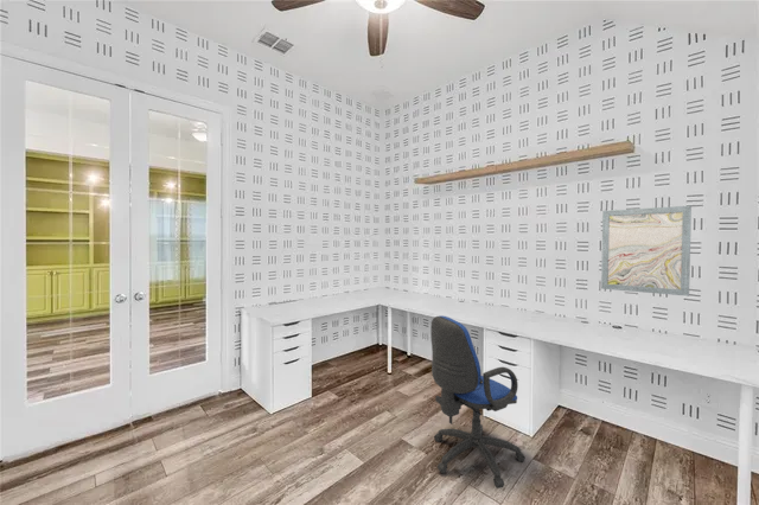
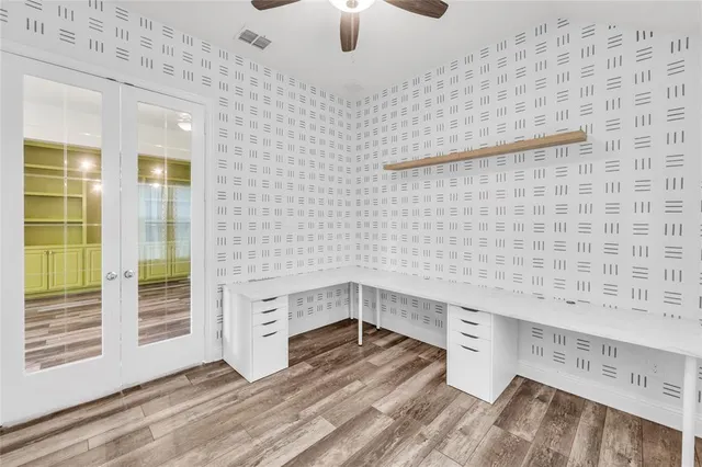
- wall art [600,205,693,298]
- chair [429,314,527,490]
